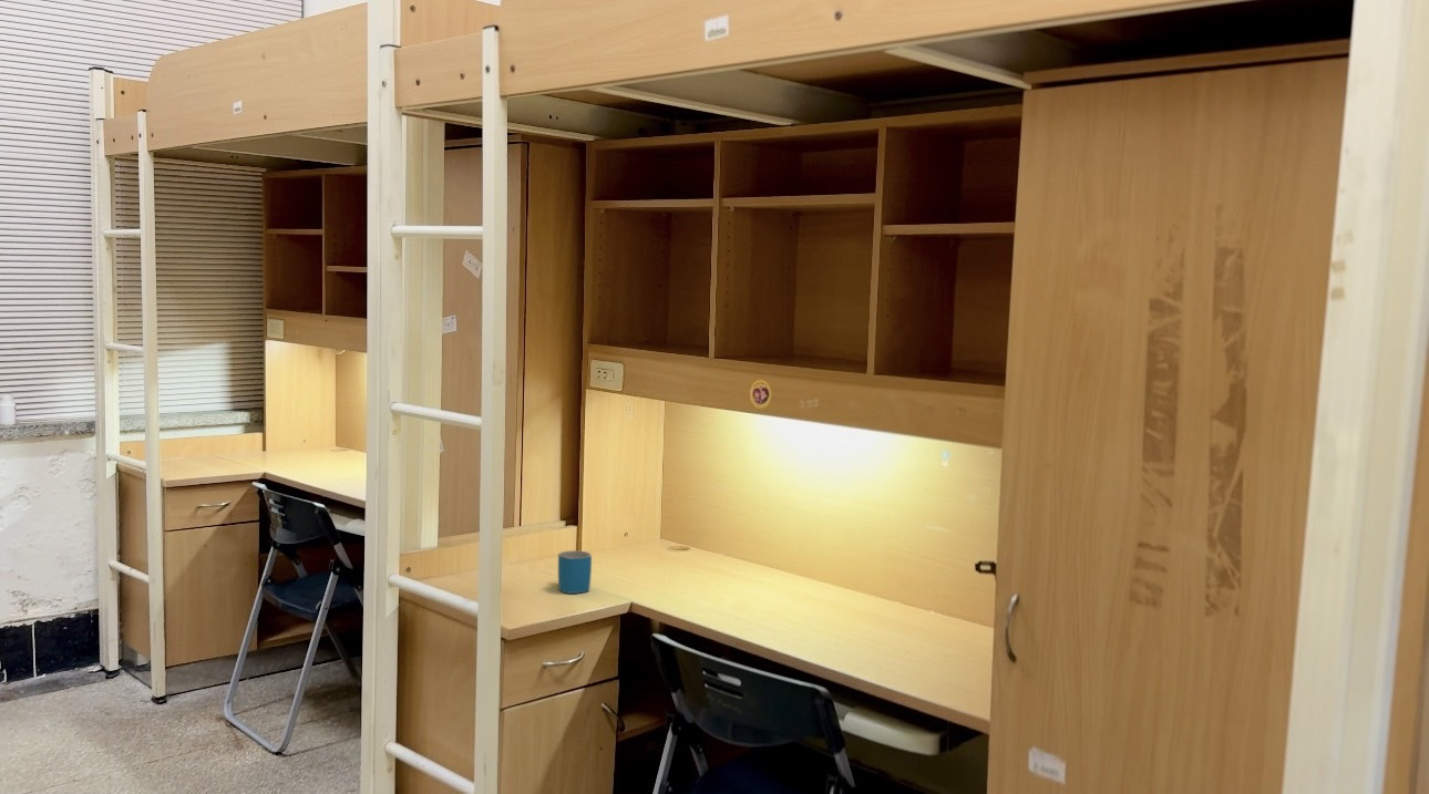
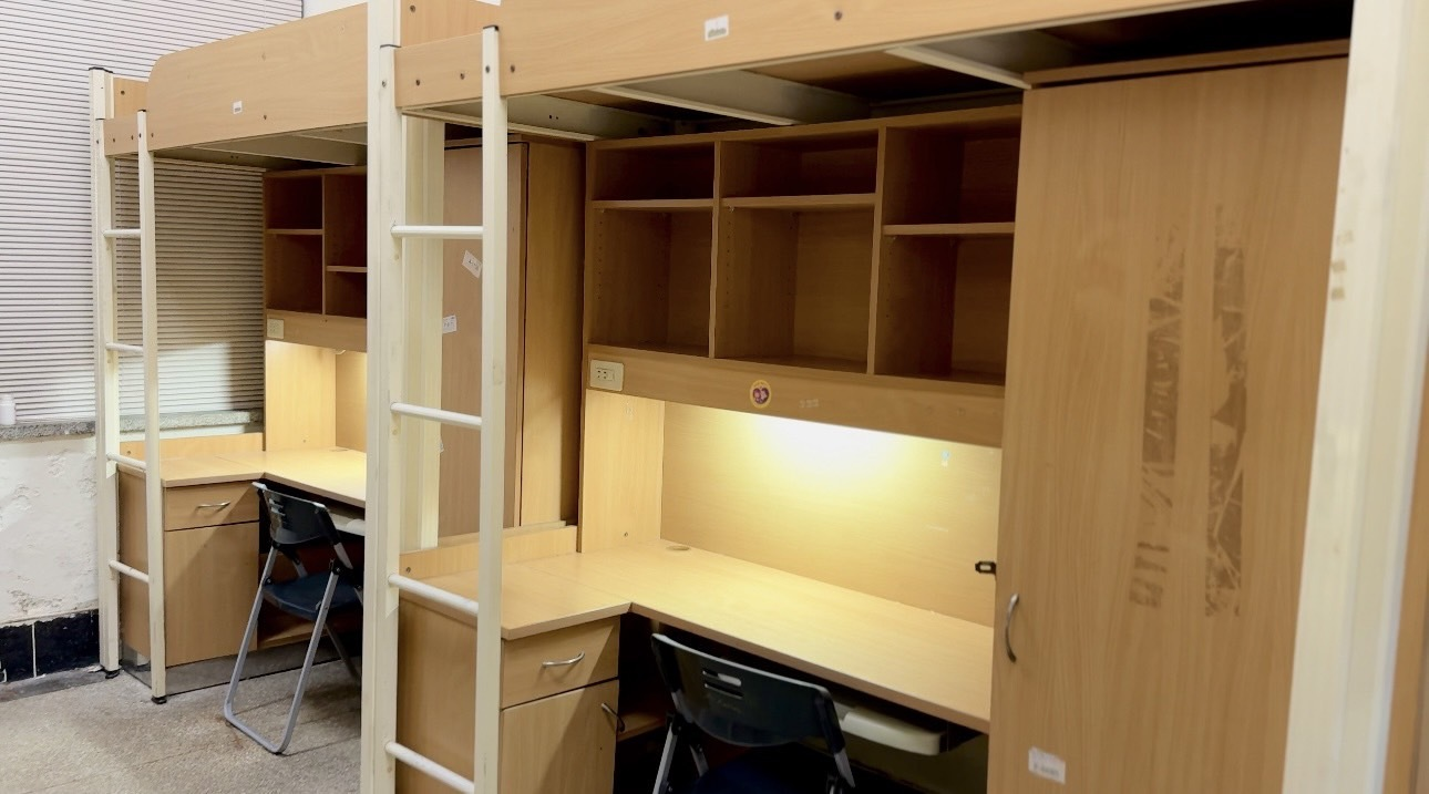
- mug [557,549,593,595]
